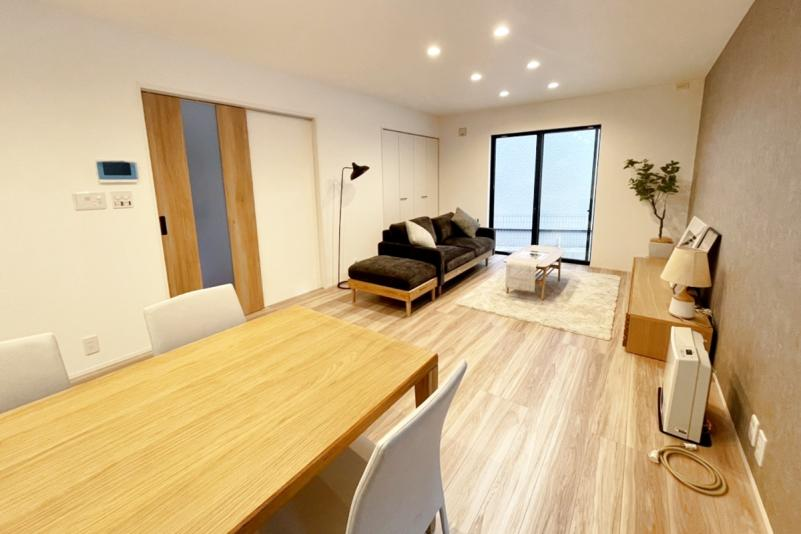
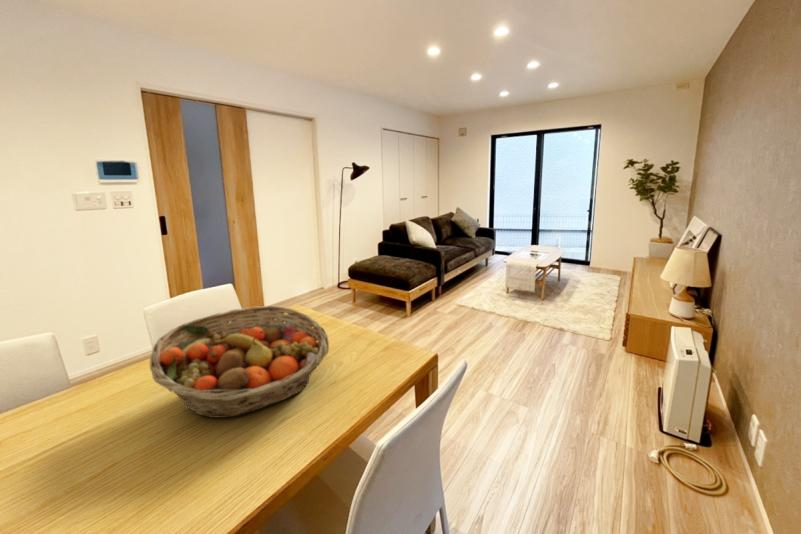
+ fruit basket [149,305,330,419]
